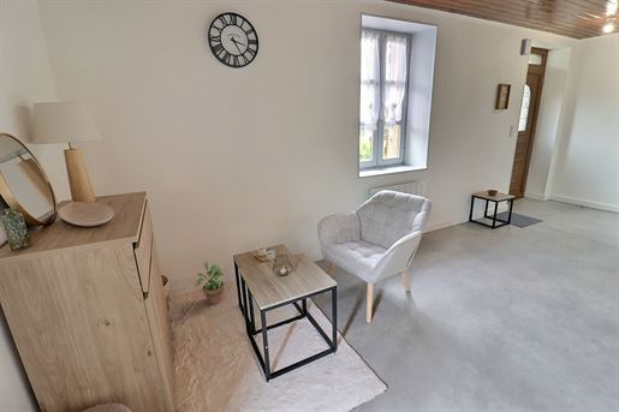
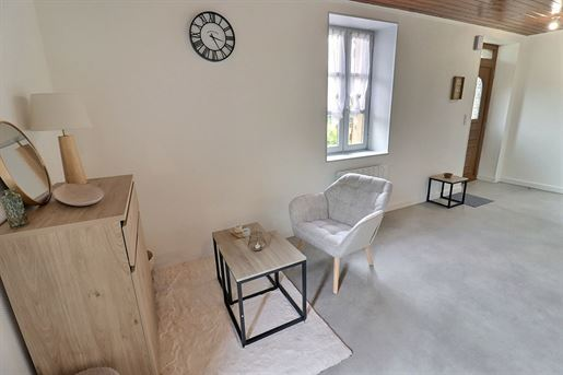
- potted plant [194,261,226,305]
